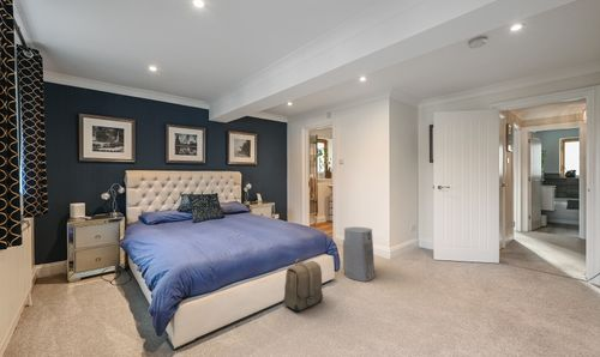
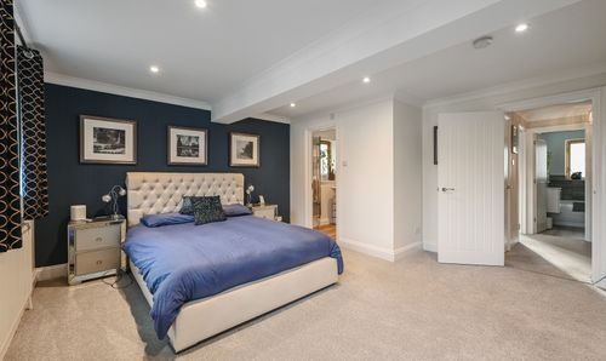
- air purifier [342,225,377,283]
- backpack [282,258,324,313]
